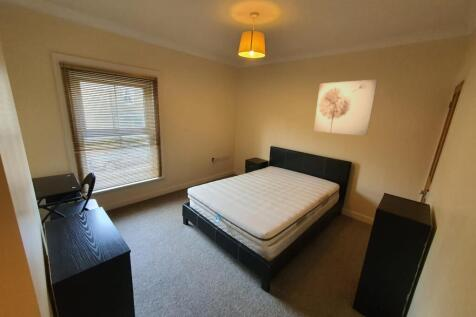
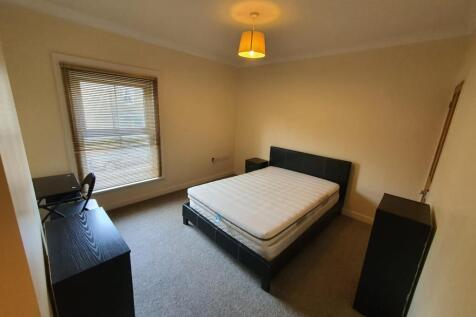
- wall art [313,78,378,137]
